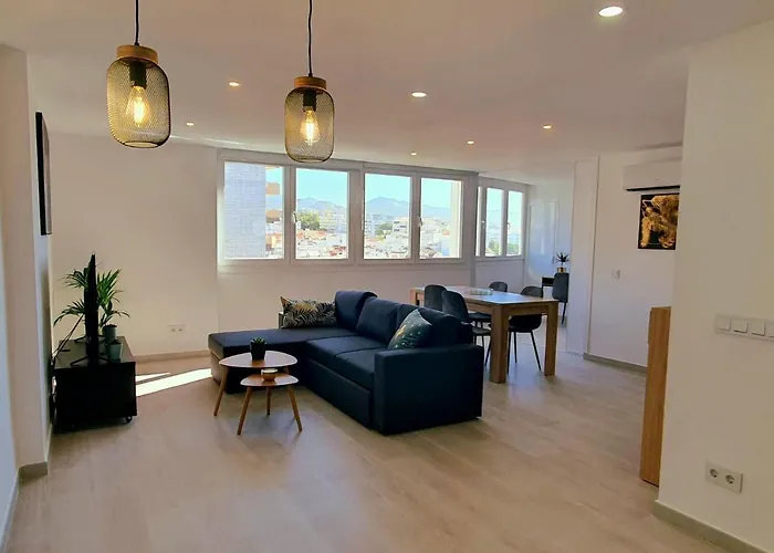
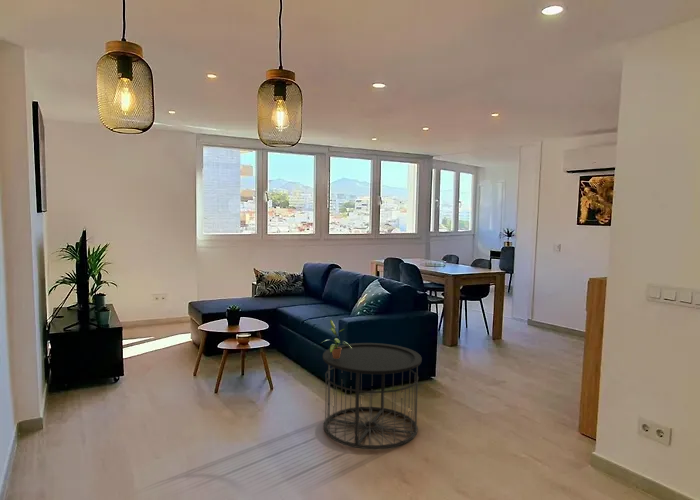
+ side table [322,342,423,450]
+ potted plant [320,319,352,359]
